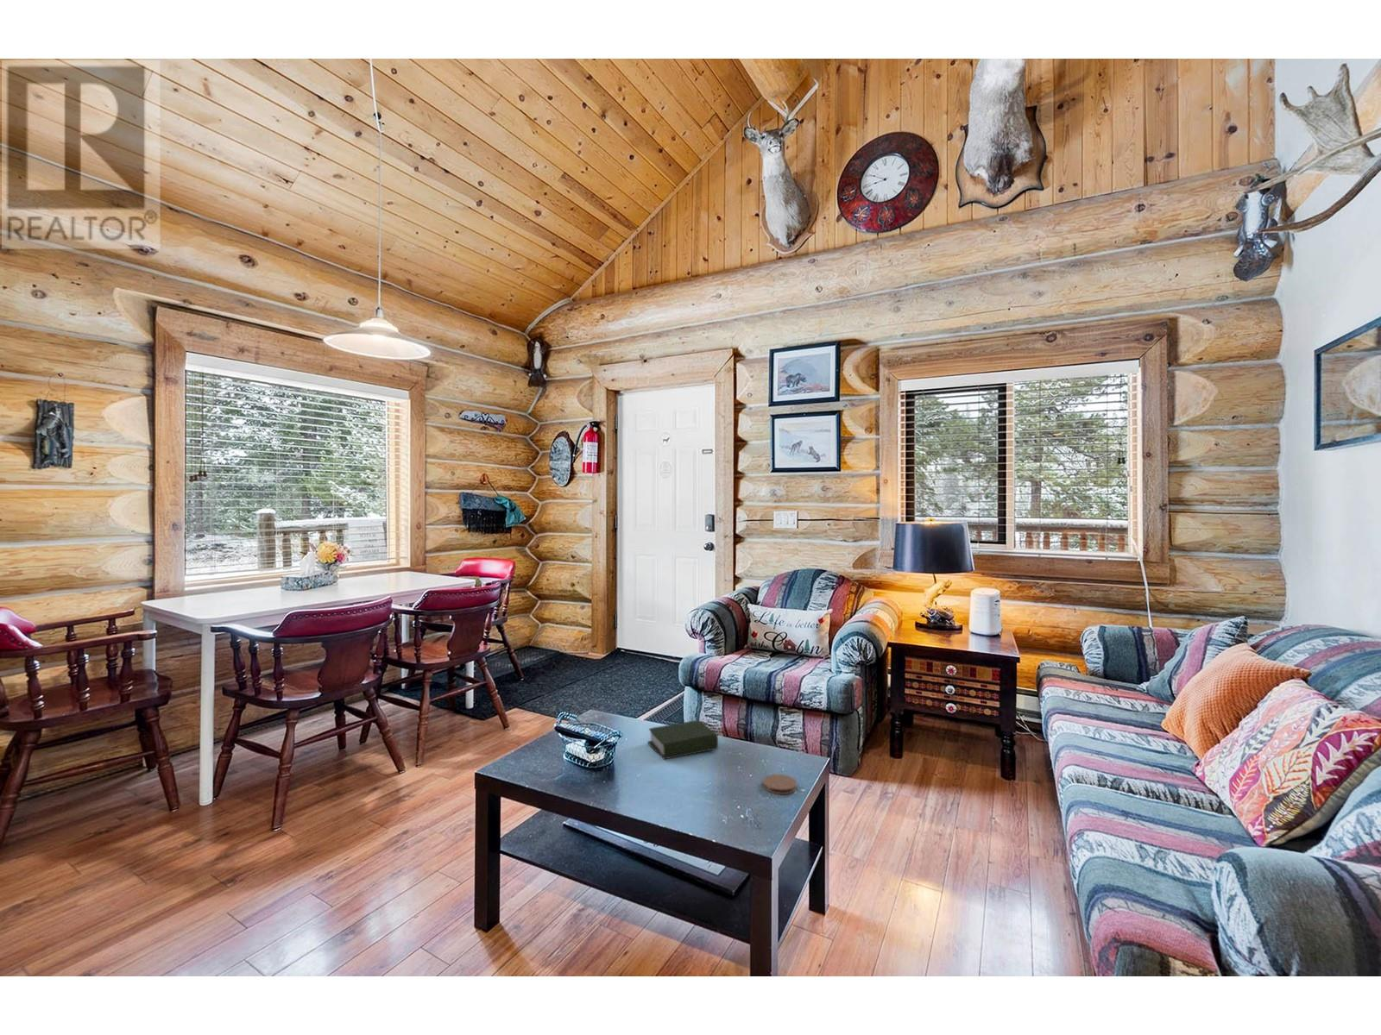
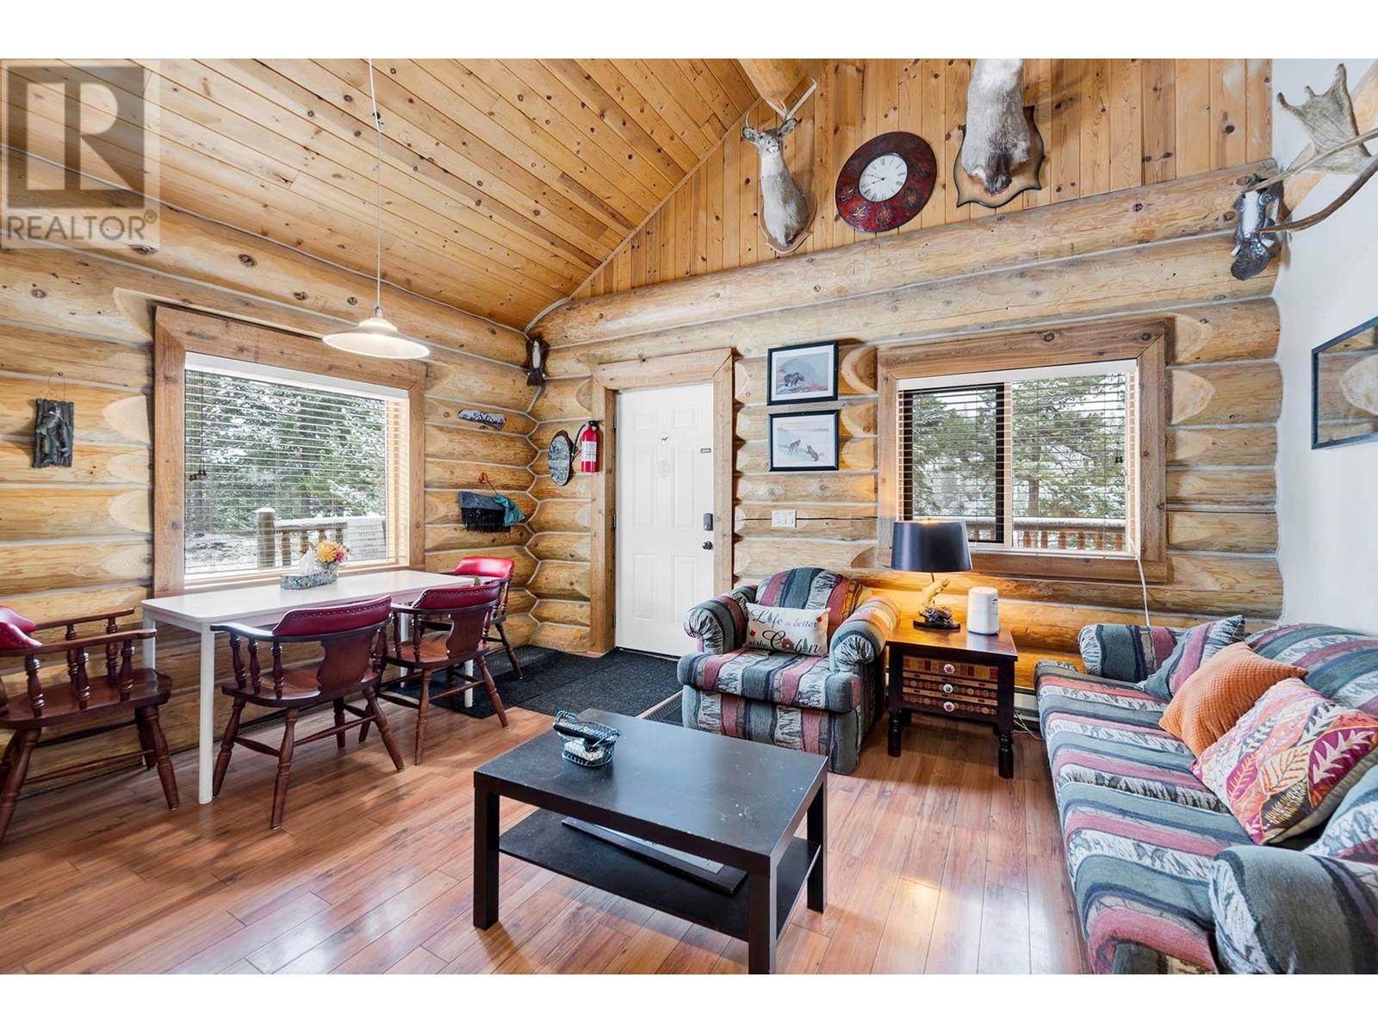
- coaster [762,774,797,795]
- book [647,720,719,760]
